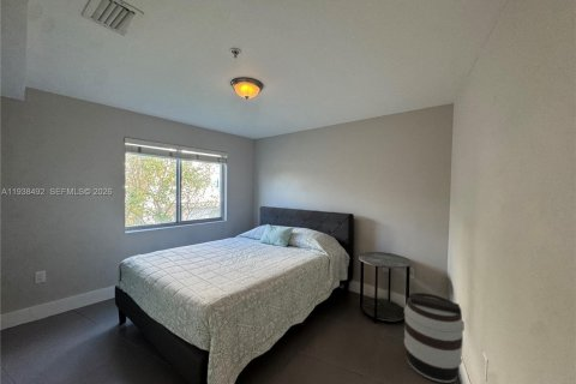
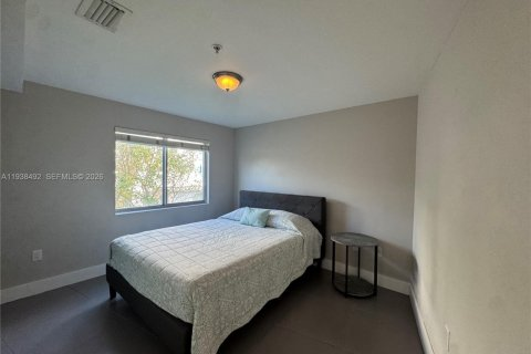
- barrel [403,292,466,384]
